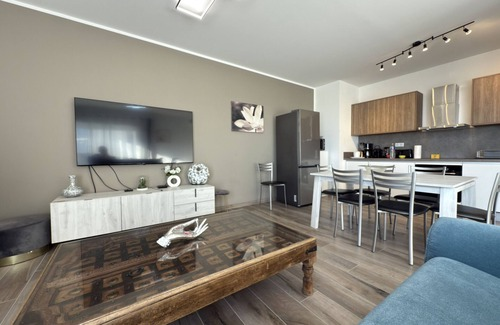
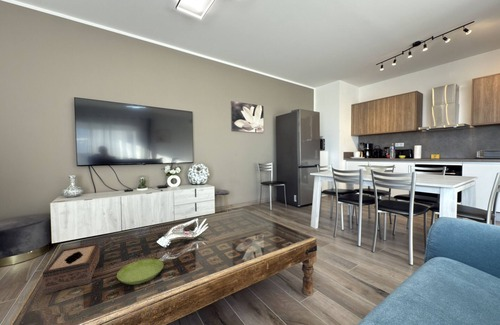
+ tissue box [41,243,101,295]
+ saucer [116,258,164,285]
